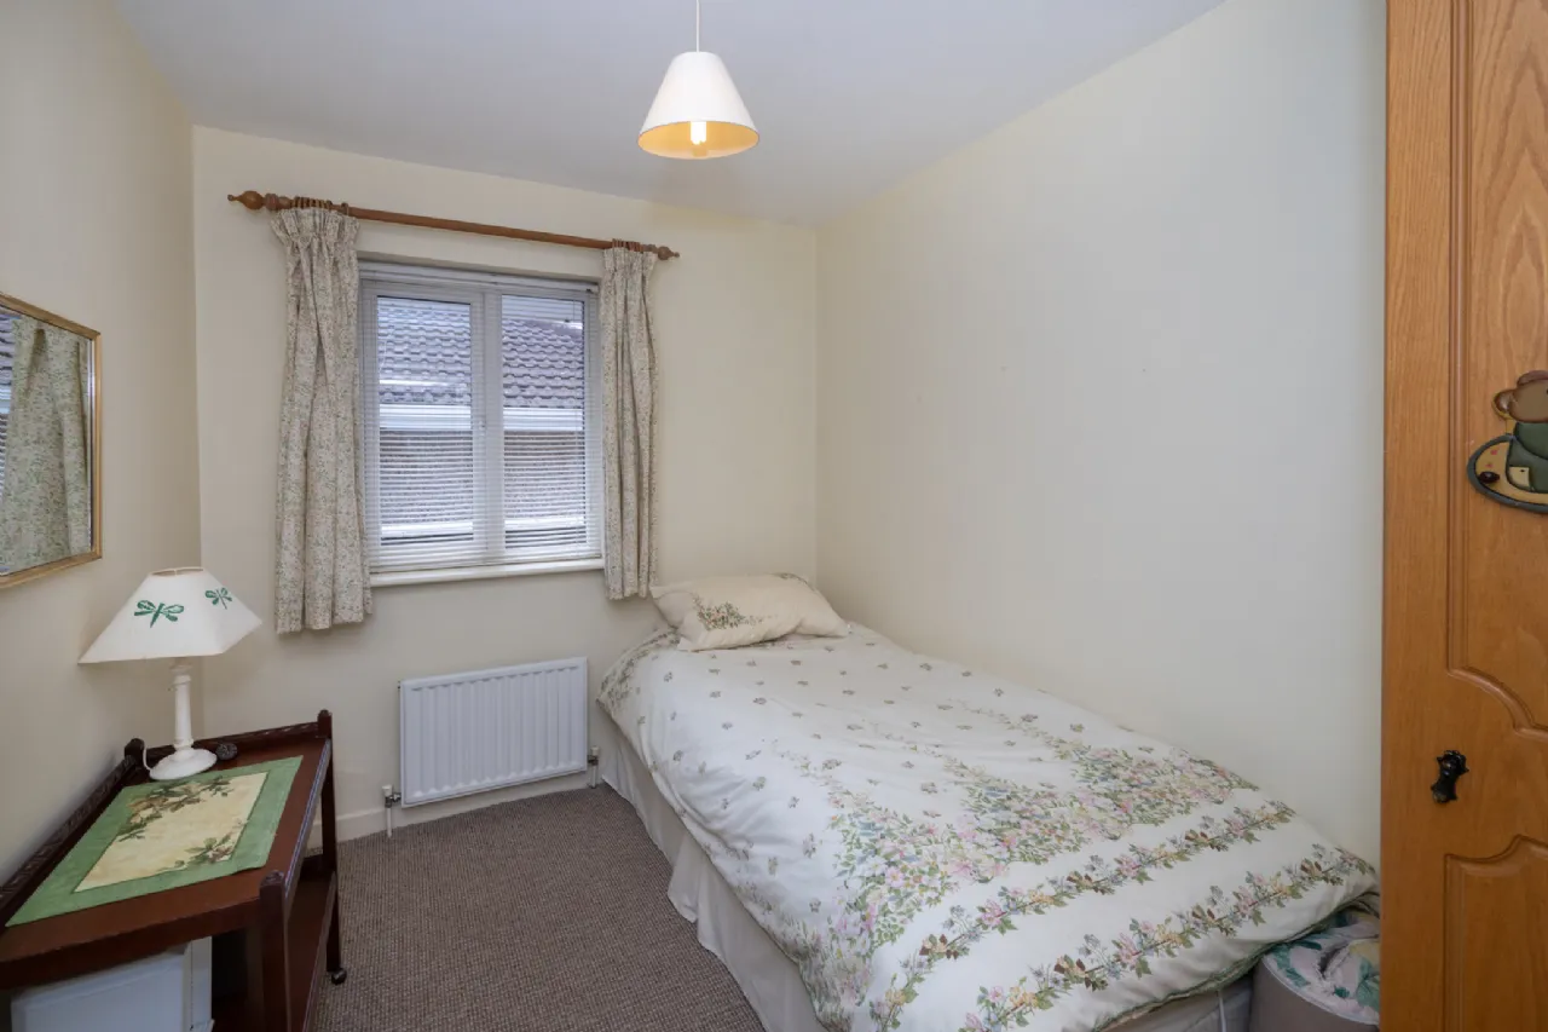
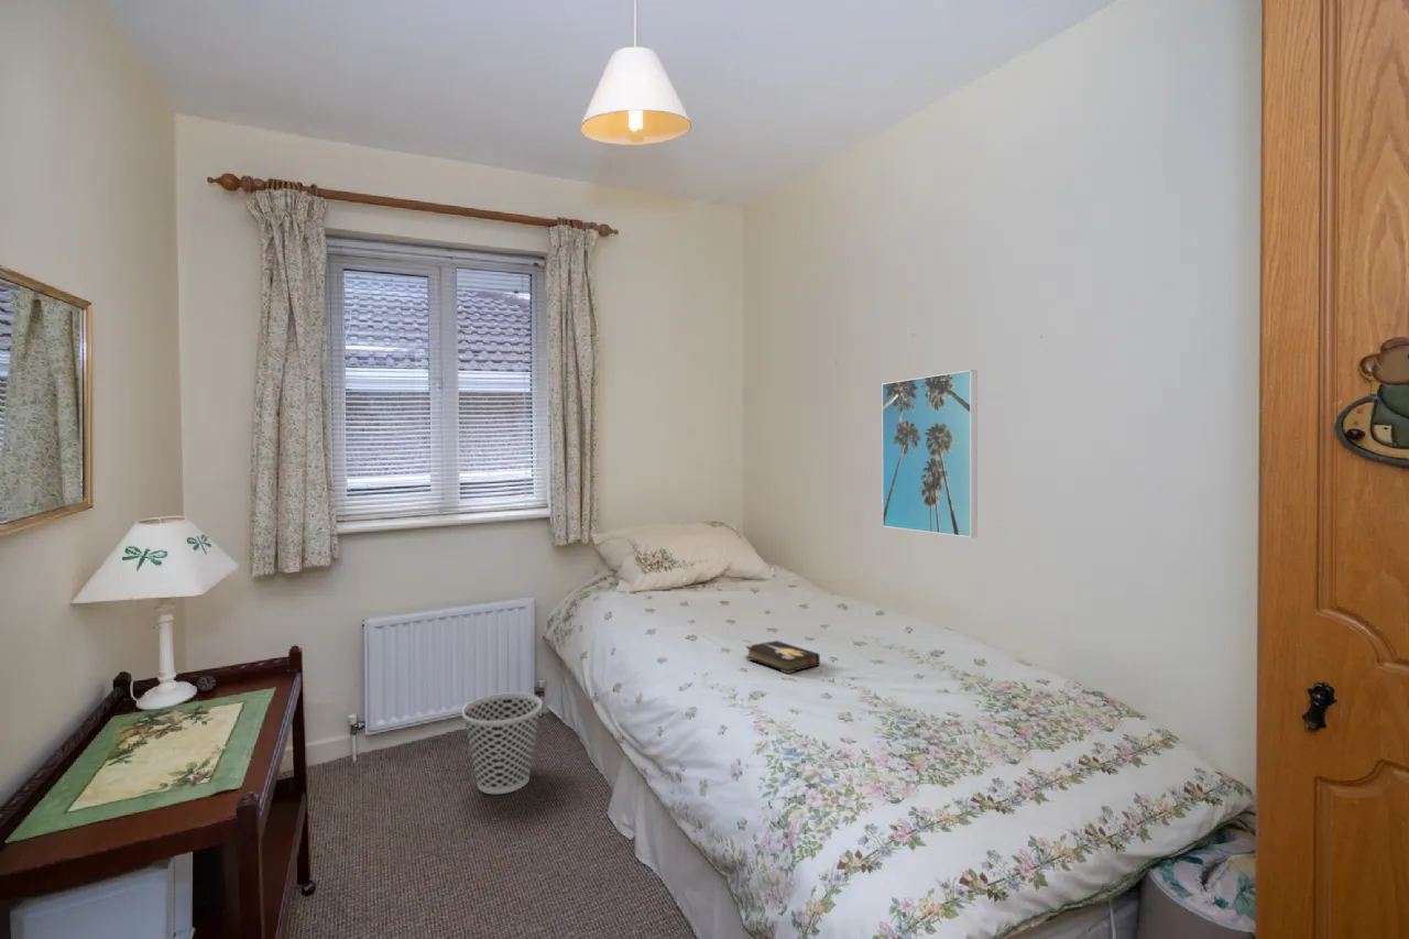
+ wastebasket [461,691,543,795]
+ hardback book [744,640,821,675]
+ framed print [881,369,979,538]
